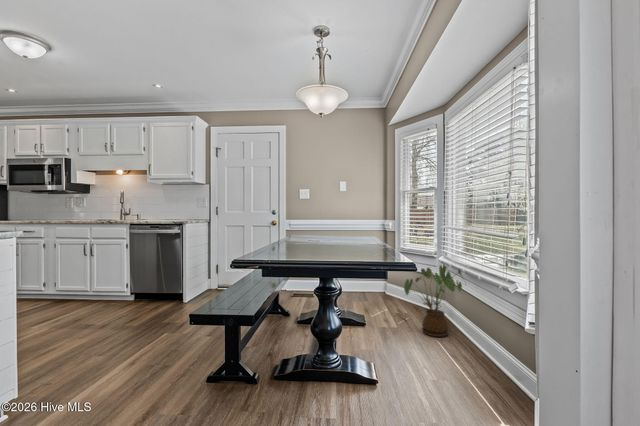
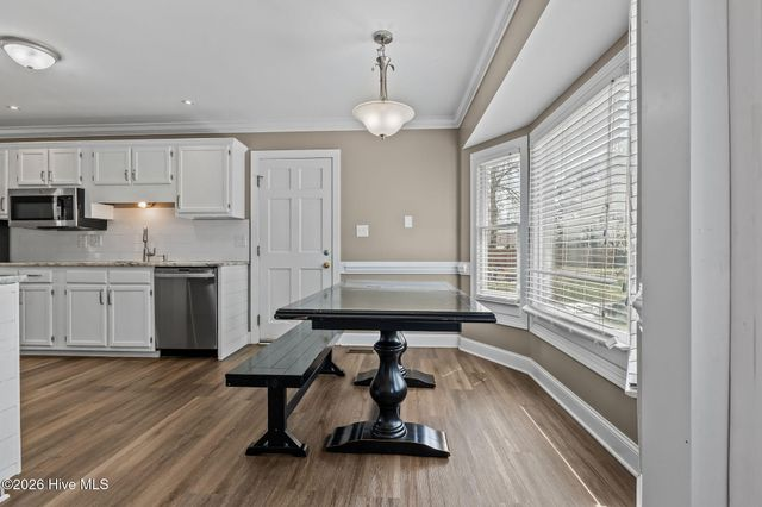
- house plant [403,264,467,338]
